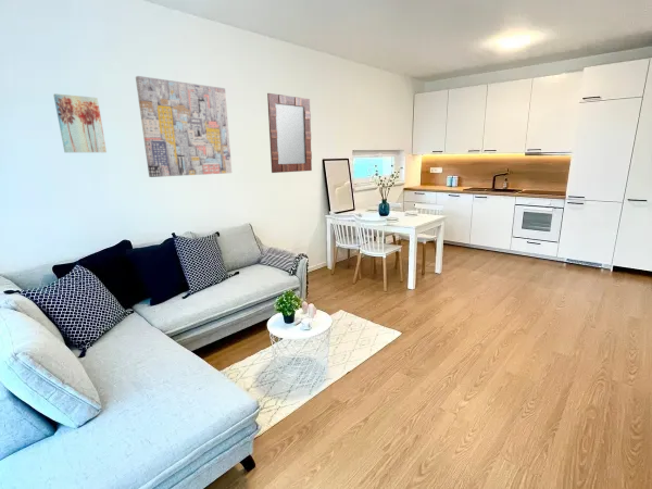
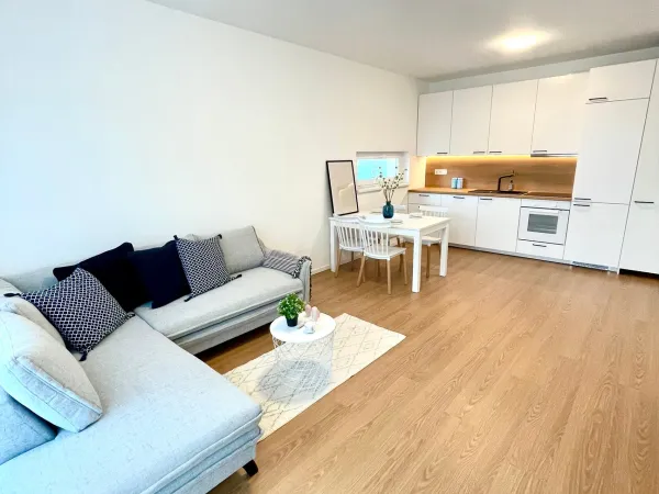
- wall art [135,75,233,178]
- wall art [52,92,108,153]
- home mirror [266,92,313,174]
